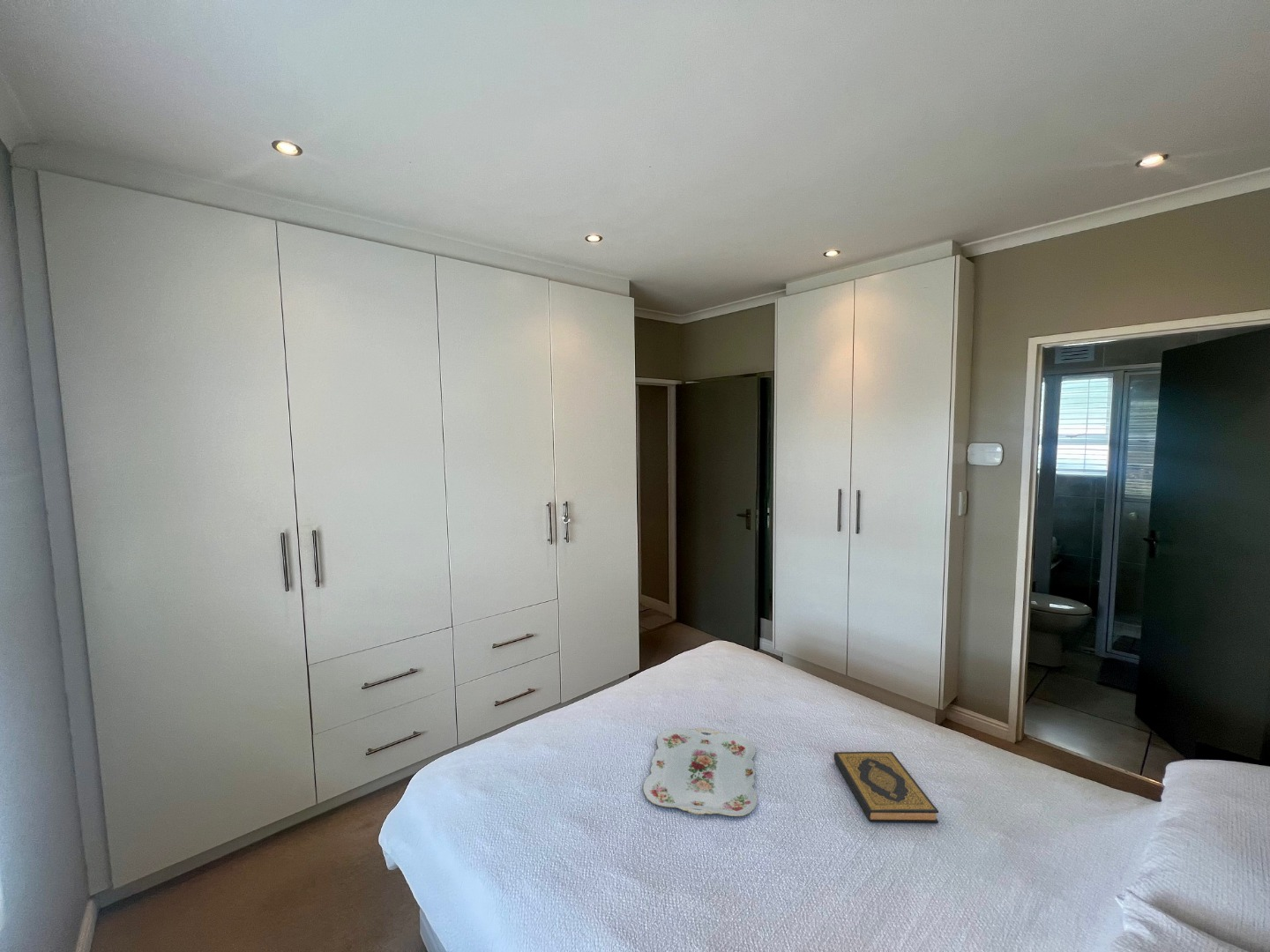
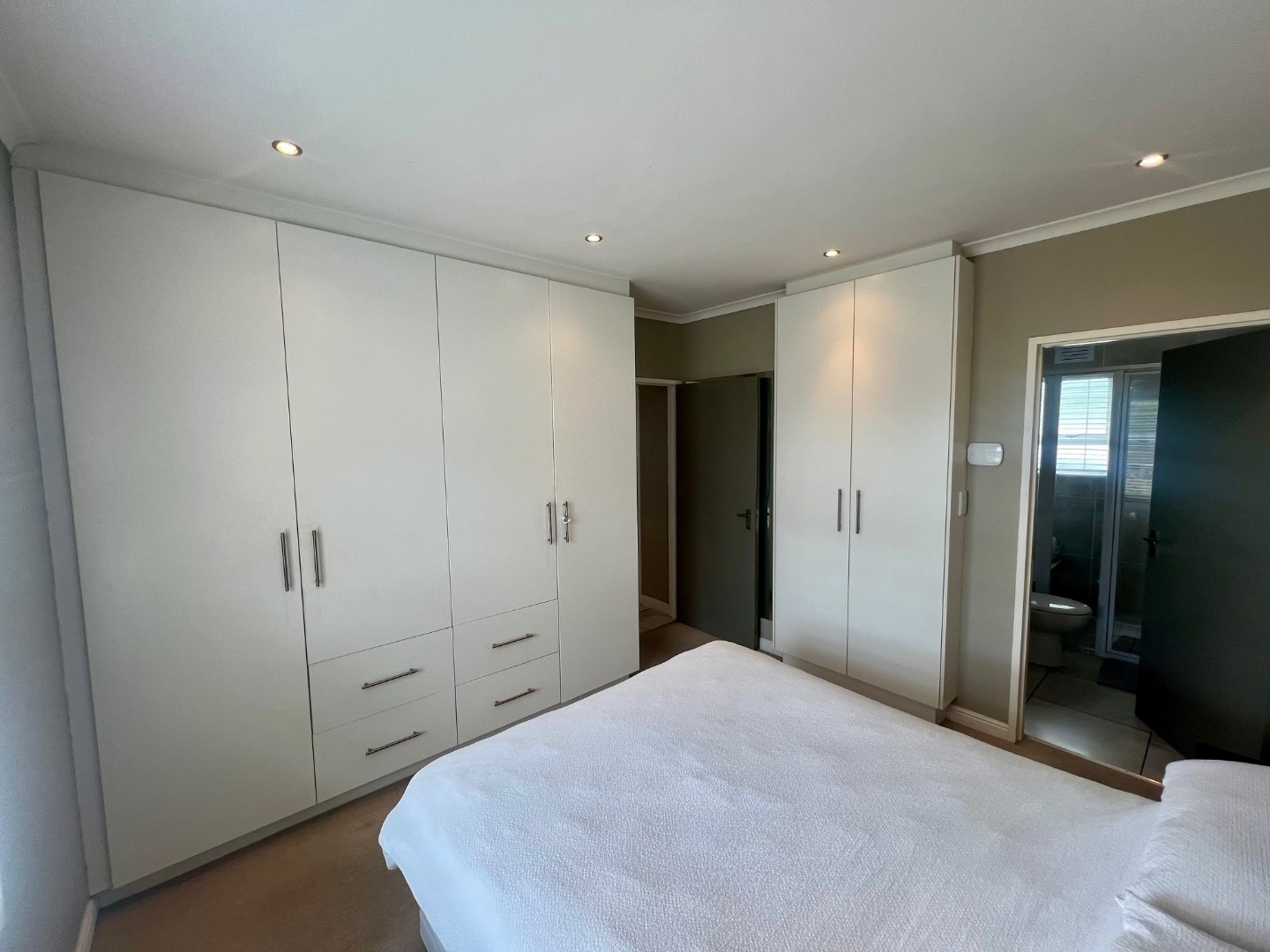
- hardback book [833,751,939,823]
- serving tray [642,727,758,817]
